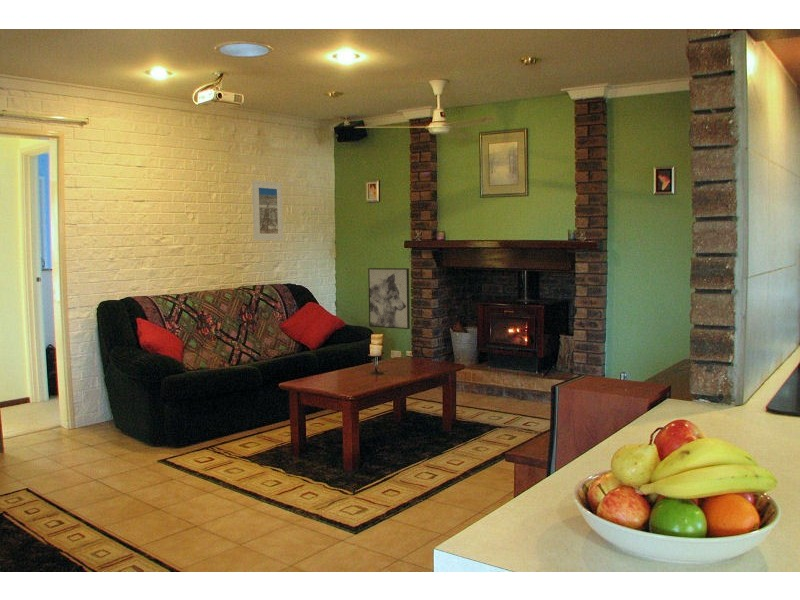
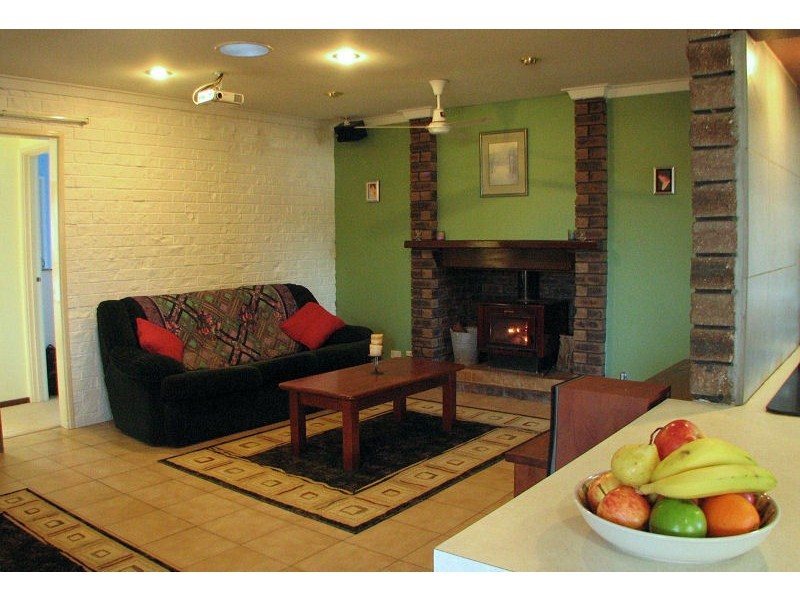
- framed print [251,179,284,241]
- wall art [367,267,411,330]
